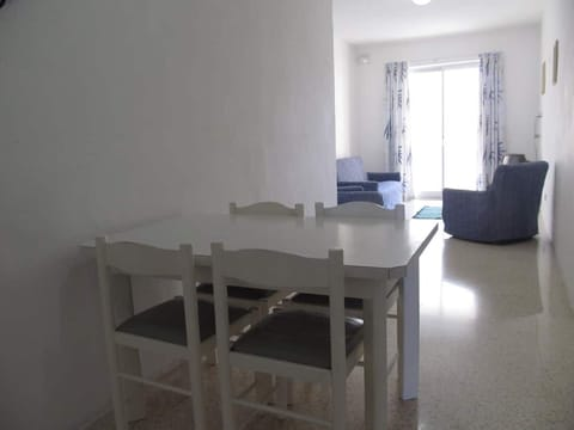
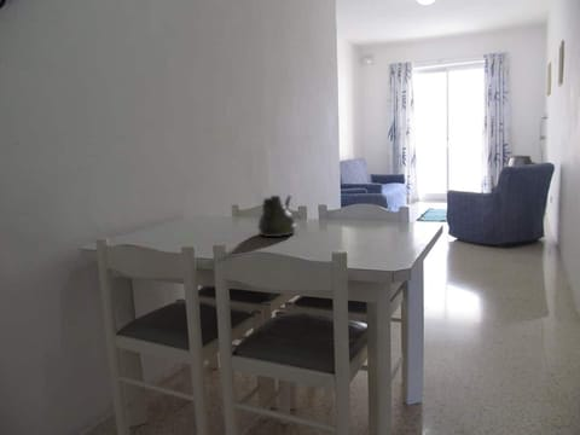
+ teapot [256,193,297,238]
